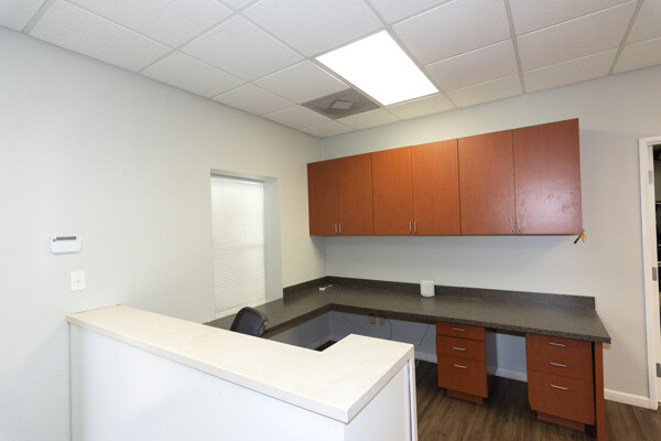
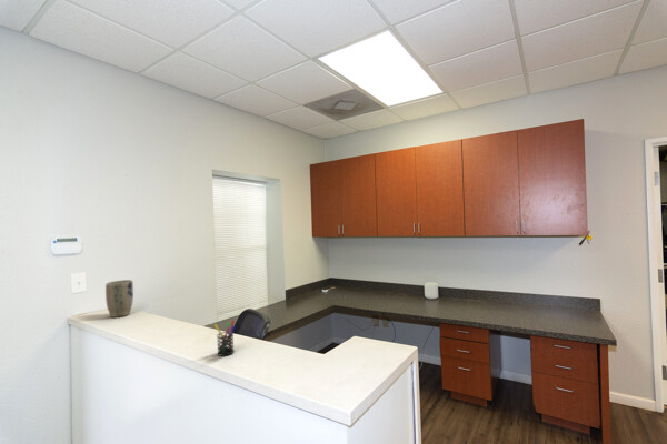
+ pen holder [213,319,237,357]
+ plant pot [104,279,135,319]
